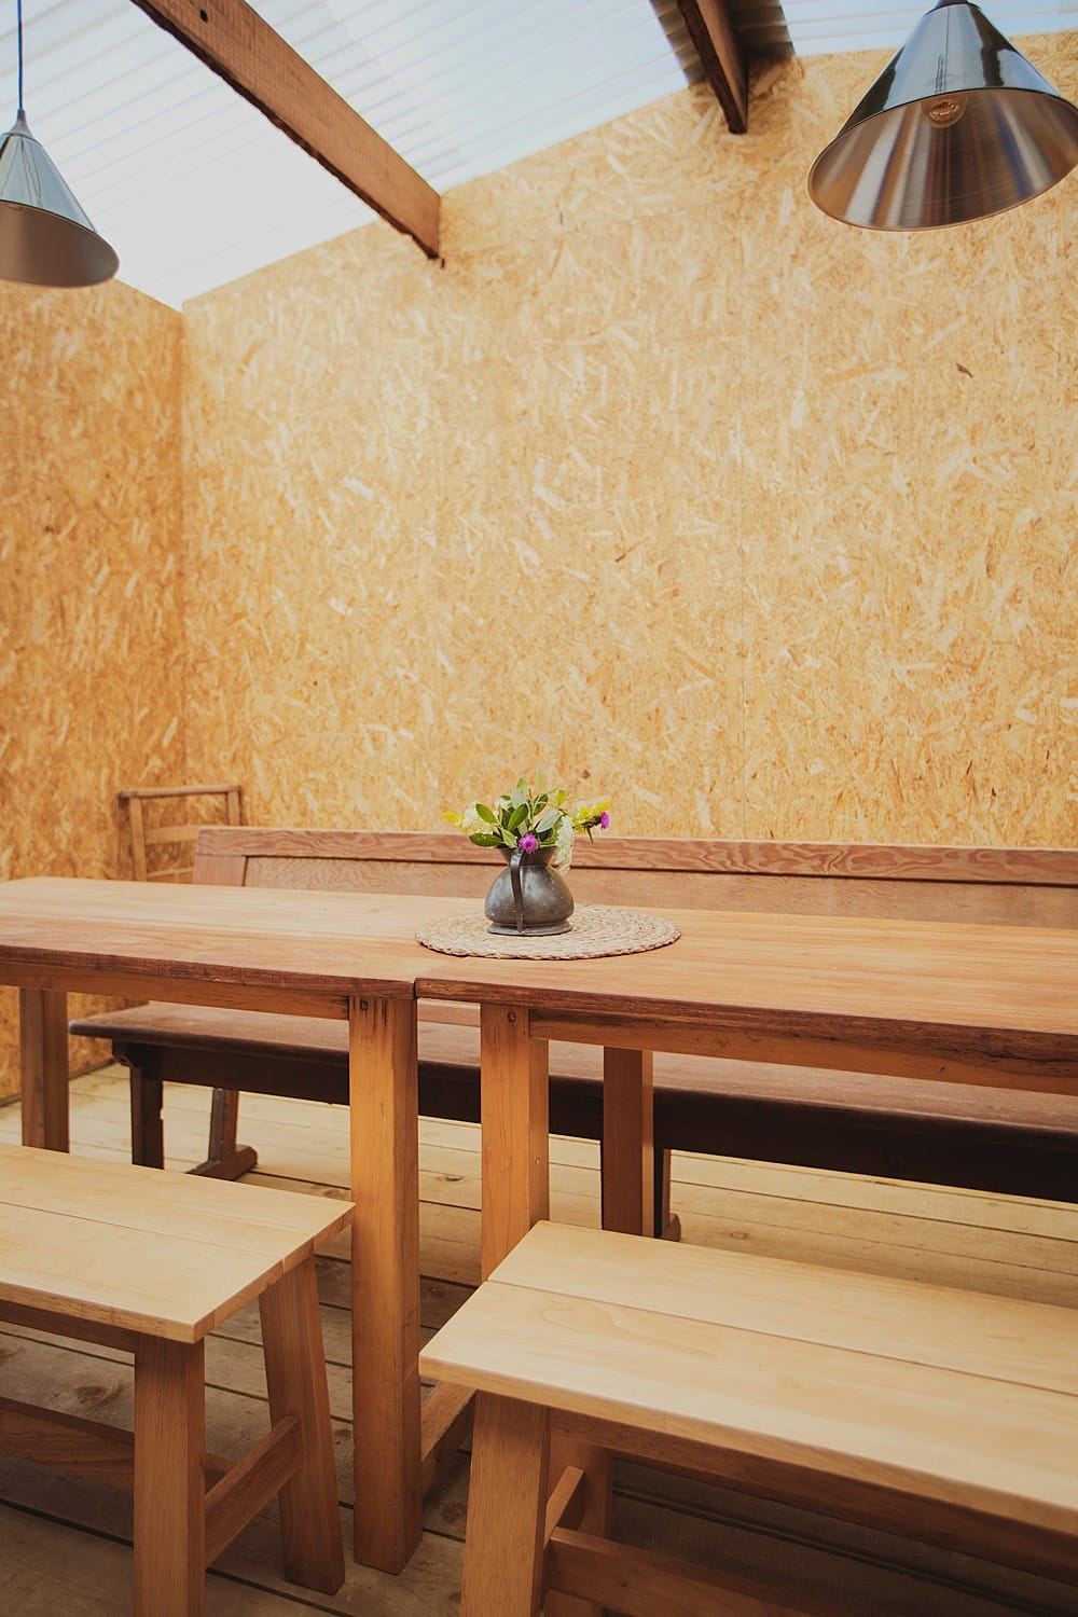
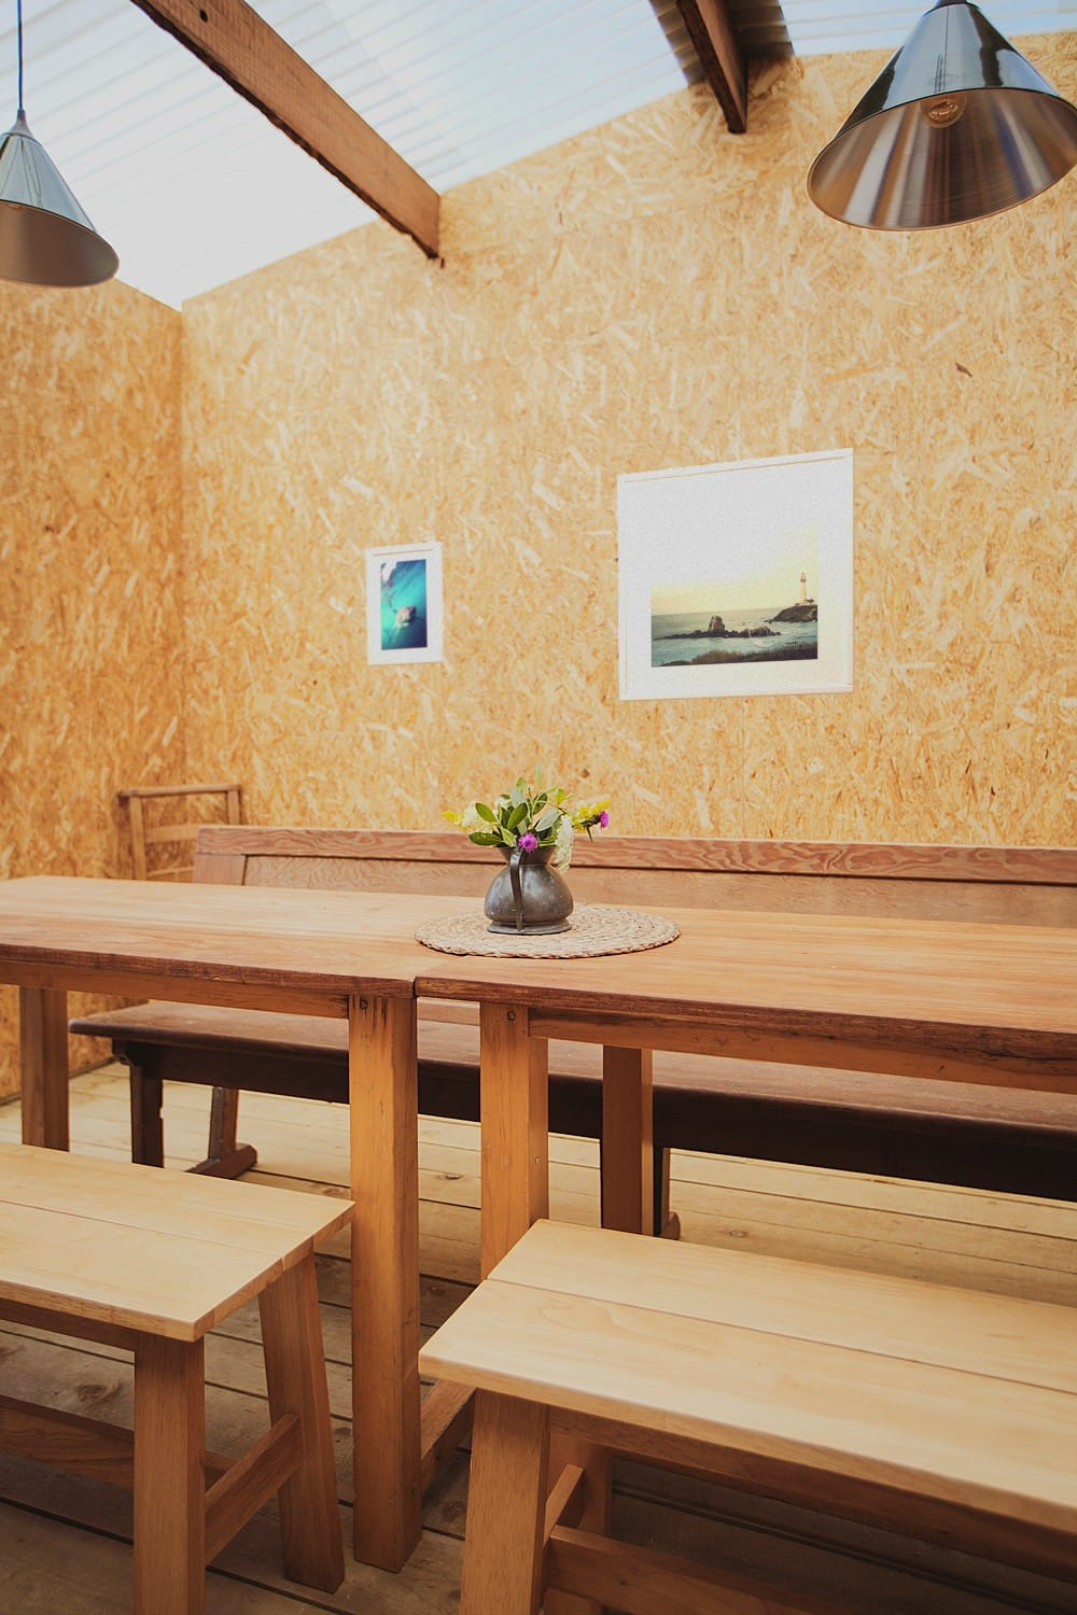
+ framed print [617,447,855,703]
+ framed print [365,541,445,668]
